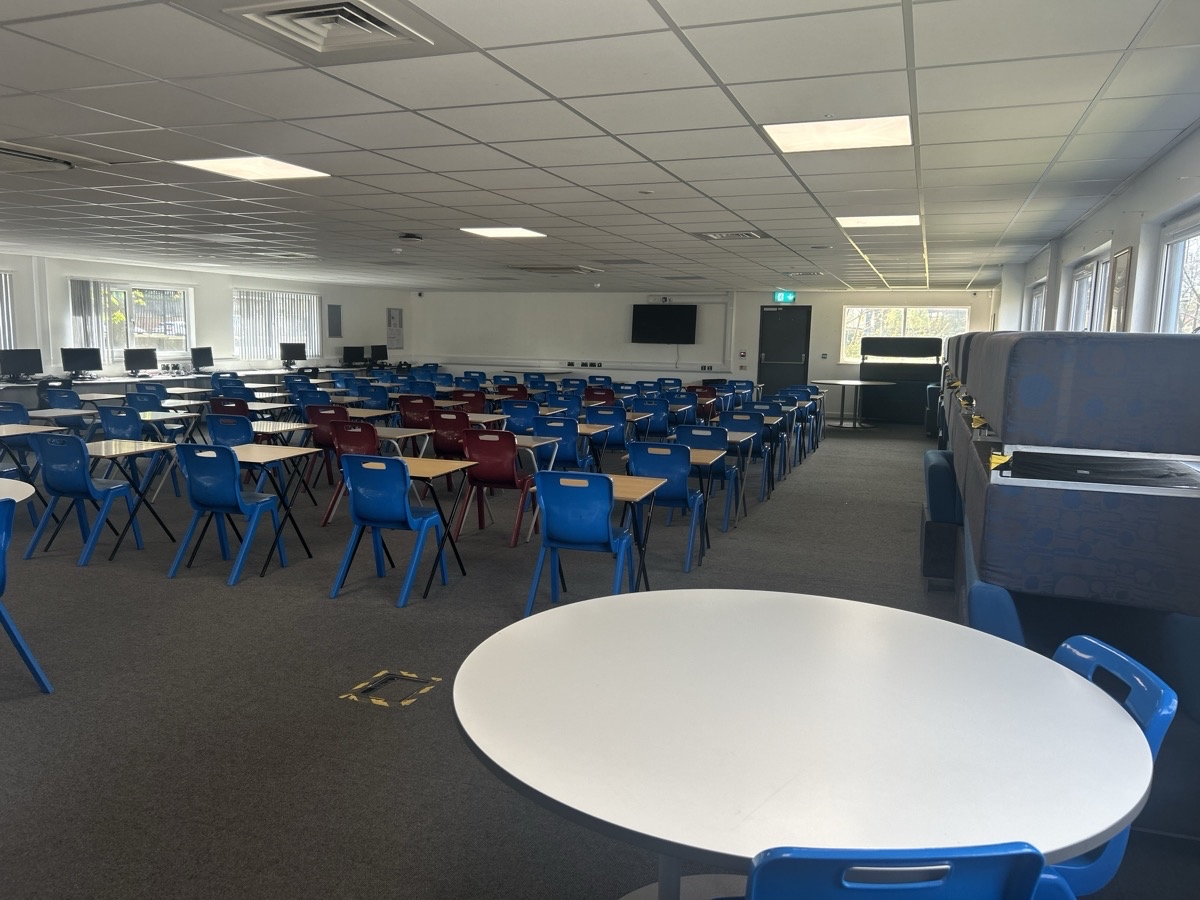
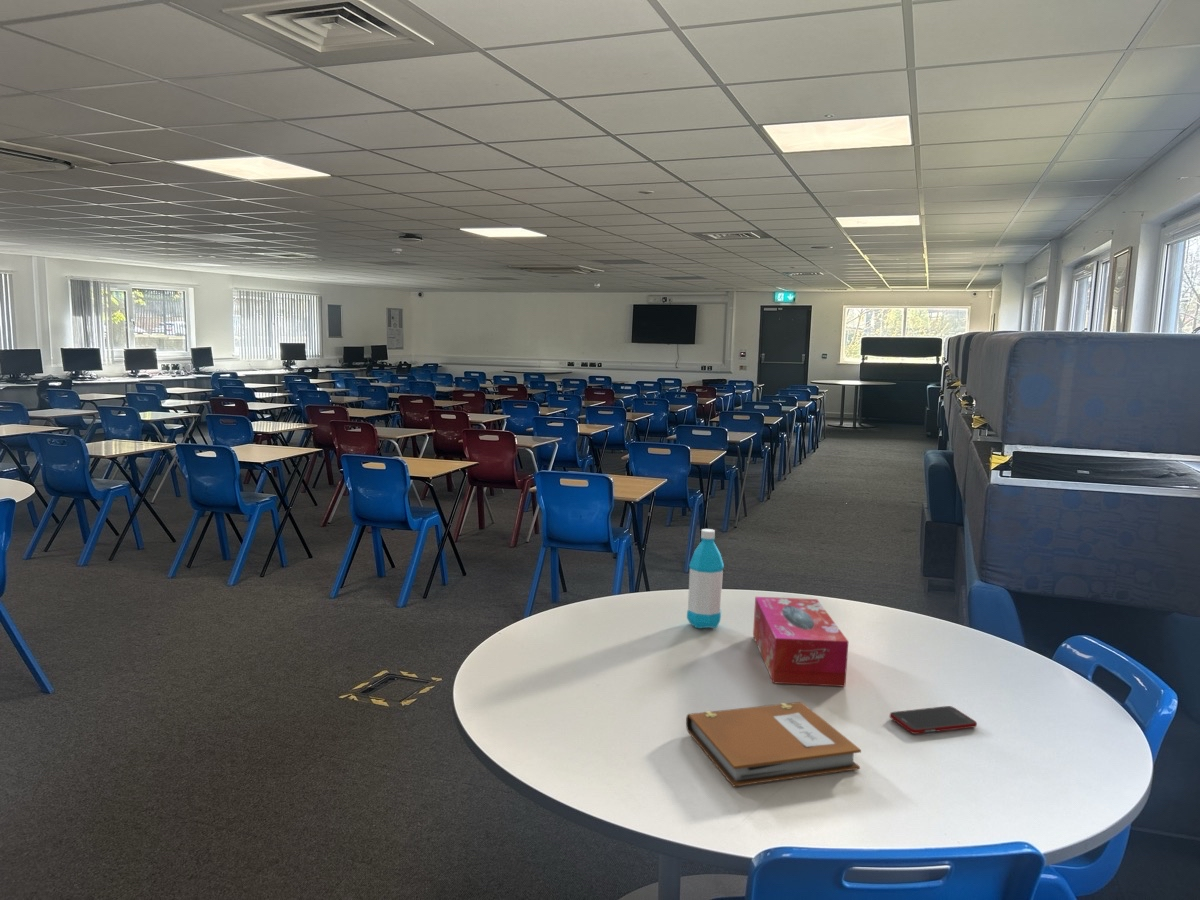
+ cell phone [889,705,978,735]
+ notebook [685,701,862,788]
+ tissue box [752,596,850,688]
+ water bottle [686,528,725,629]
